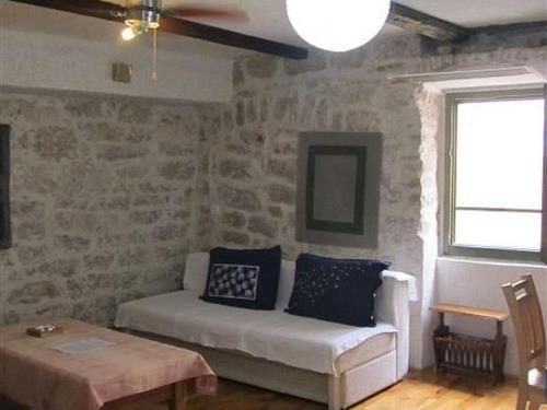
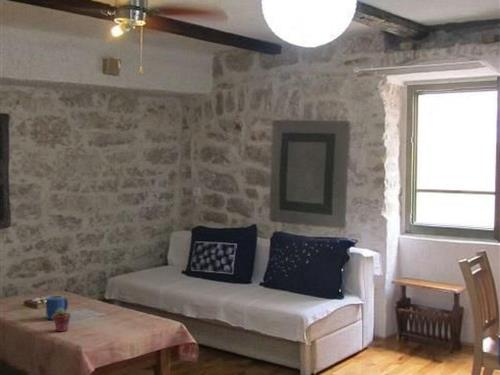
+ mug [45,295,69,321]
+ potted succulent [52,308,71,332]
